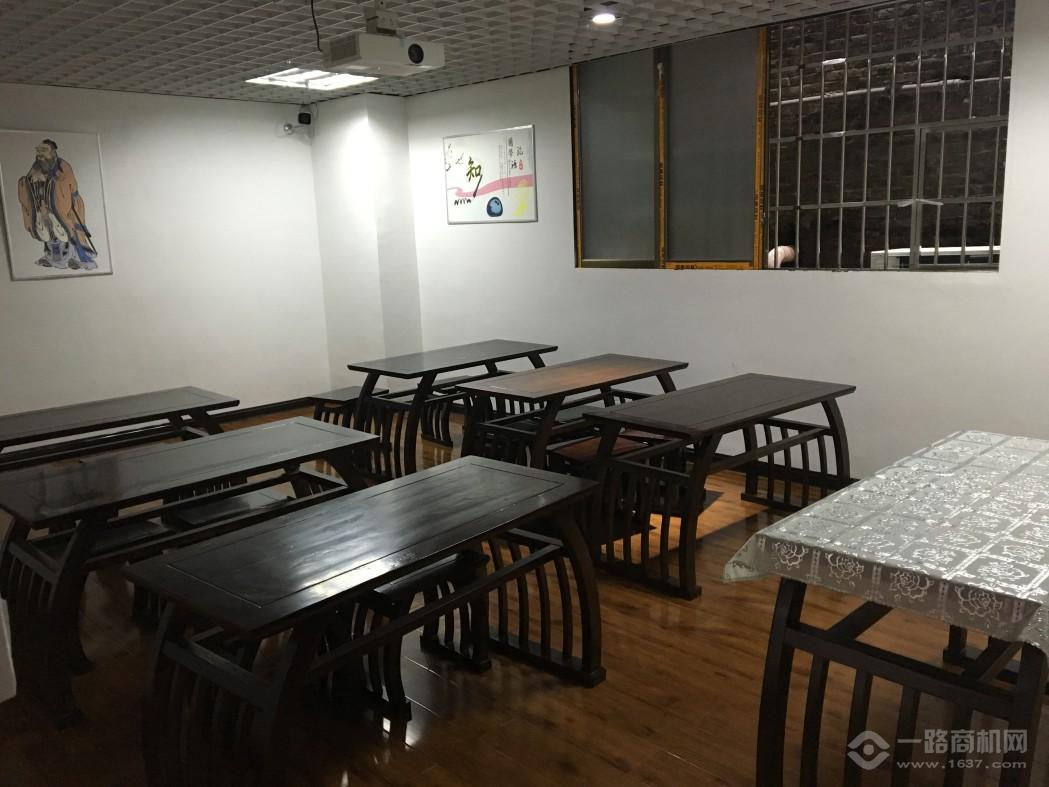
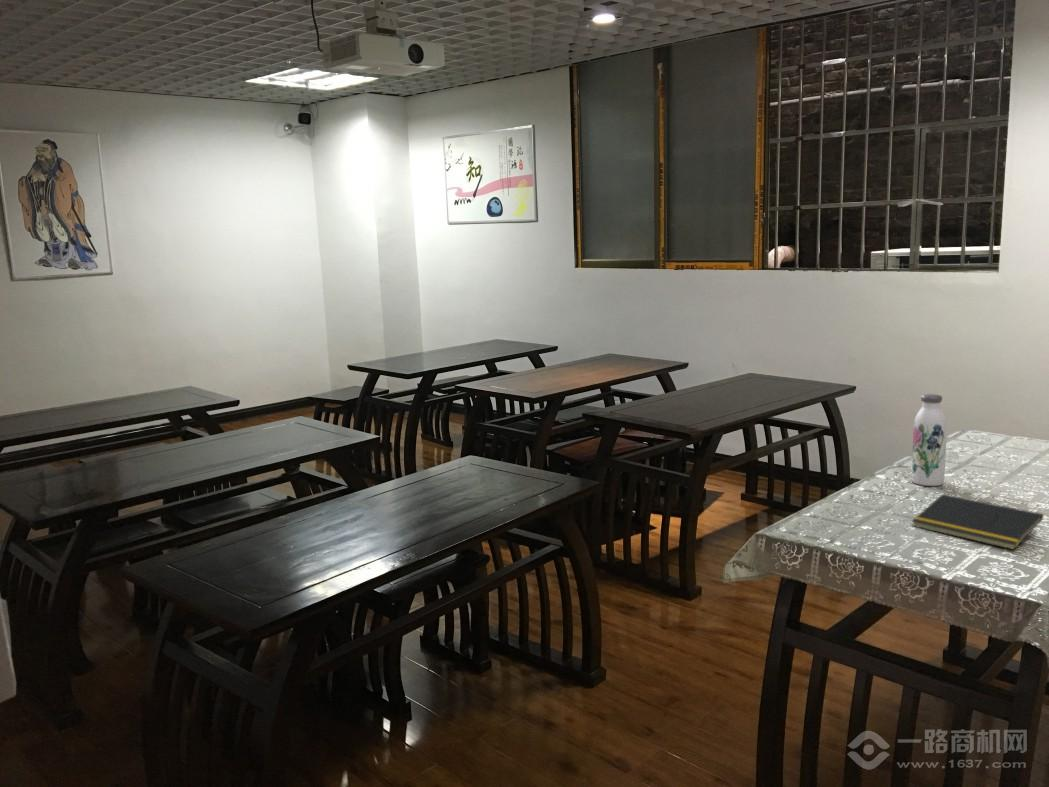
+ water bottle [911,393,948,487]
+ notepad [911,493,1044,551]
